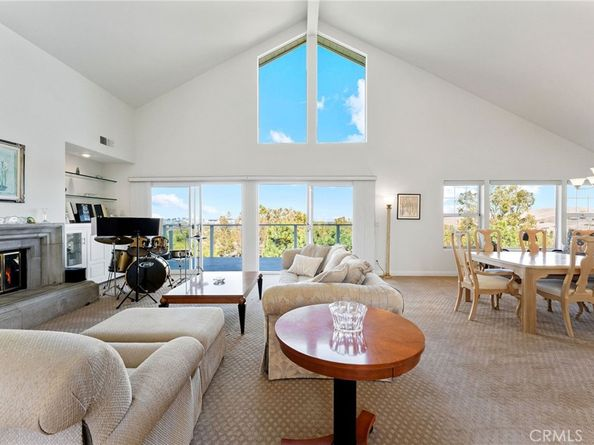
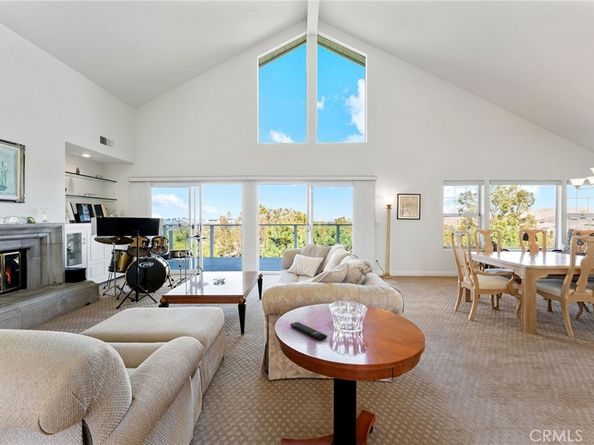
+ remote control [289,321,328,341]
